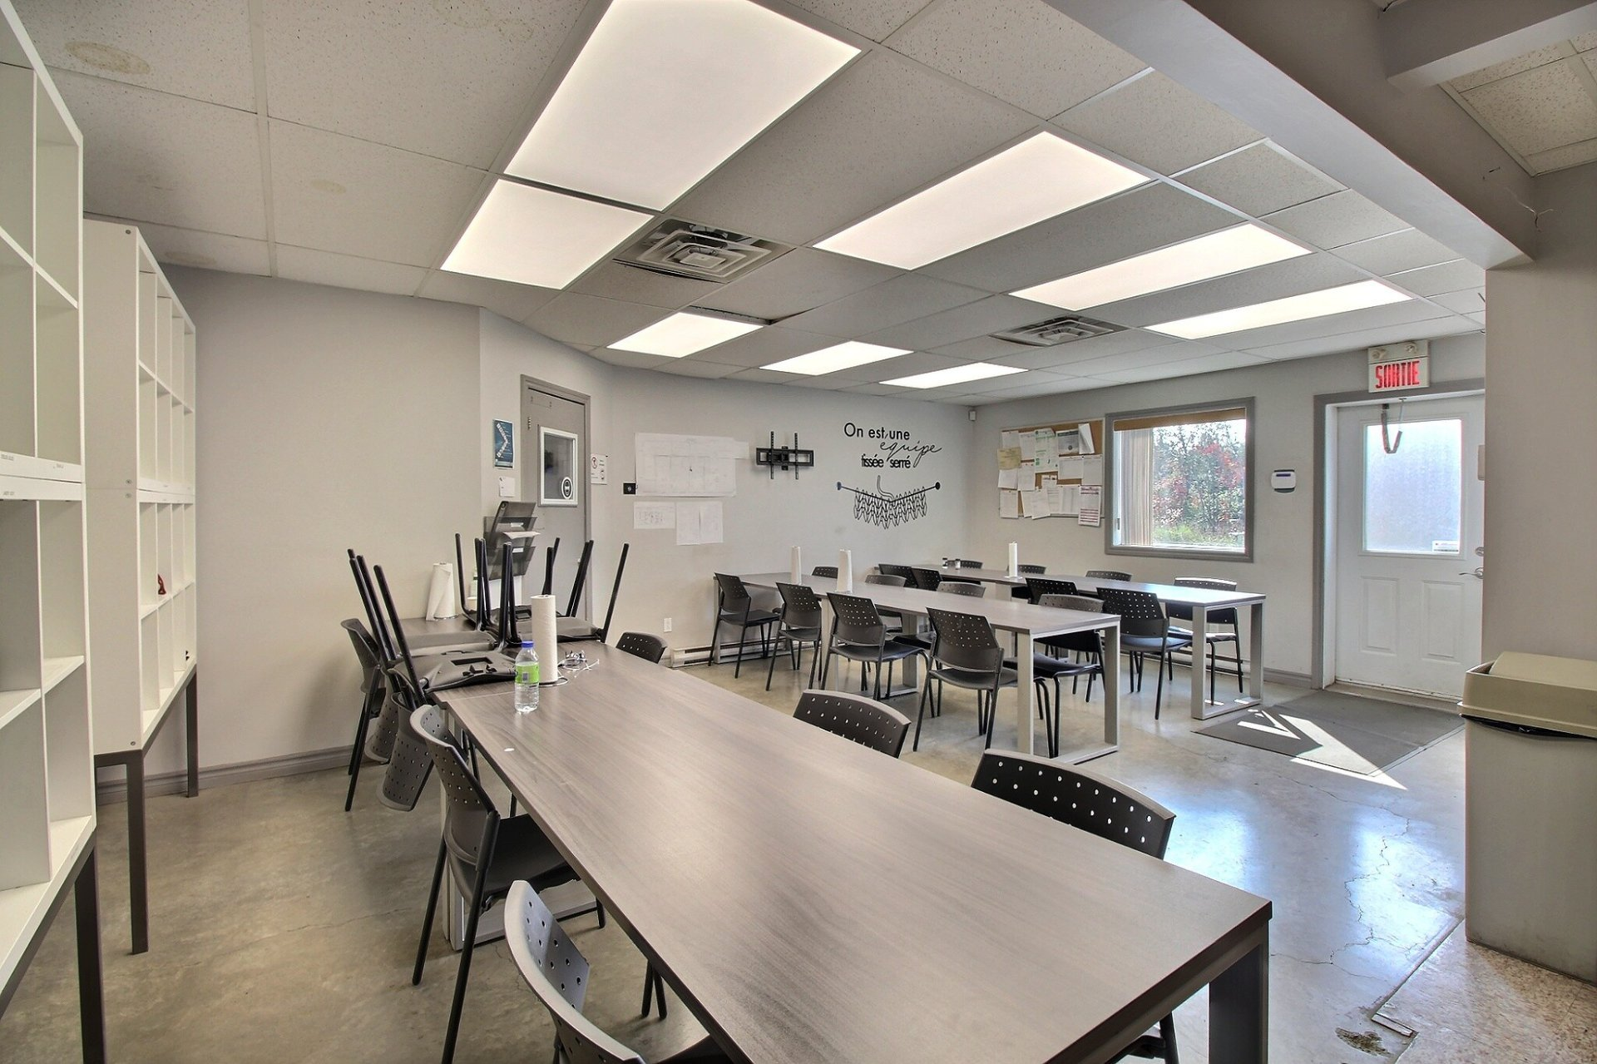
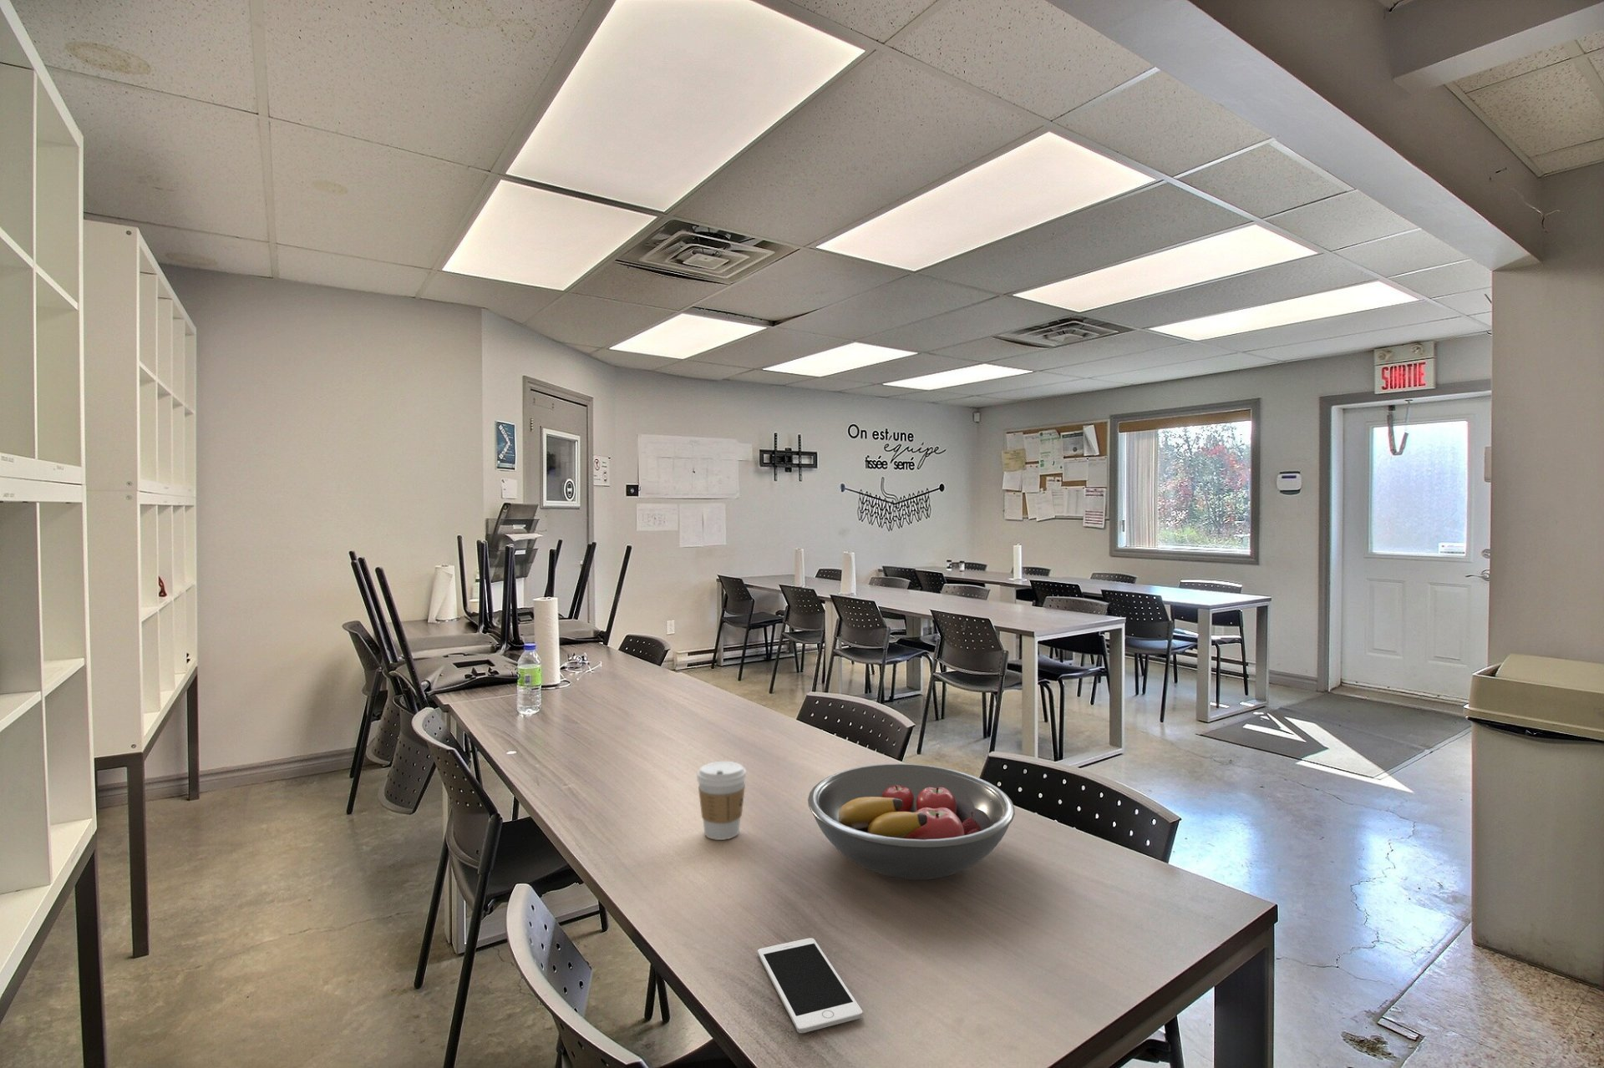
+ cell phone [757,937,863,1033]
+ coffee cup [696,760,748,840]
+ fruit bowl [807,763,1016,880]
